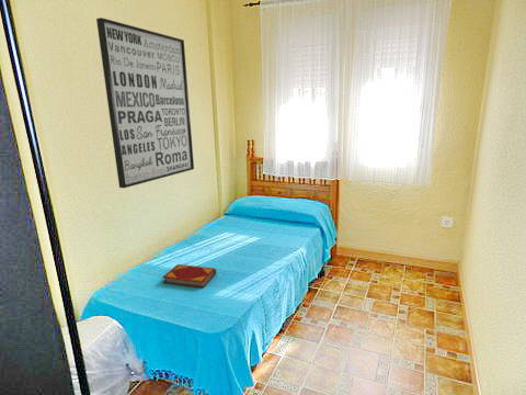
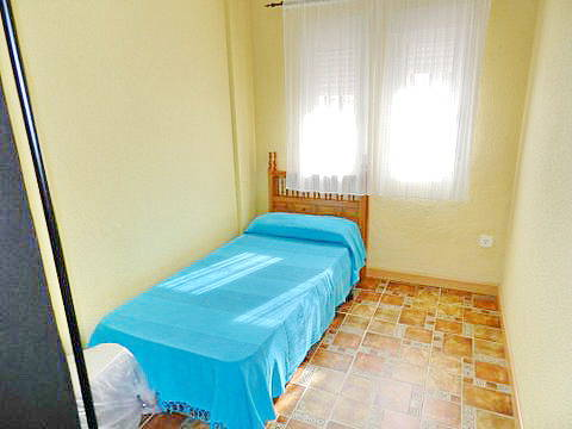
- wall art [95,16,195,189]
- hardback book [161,263,217,289]
